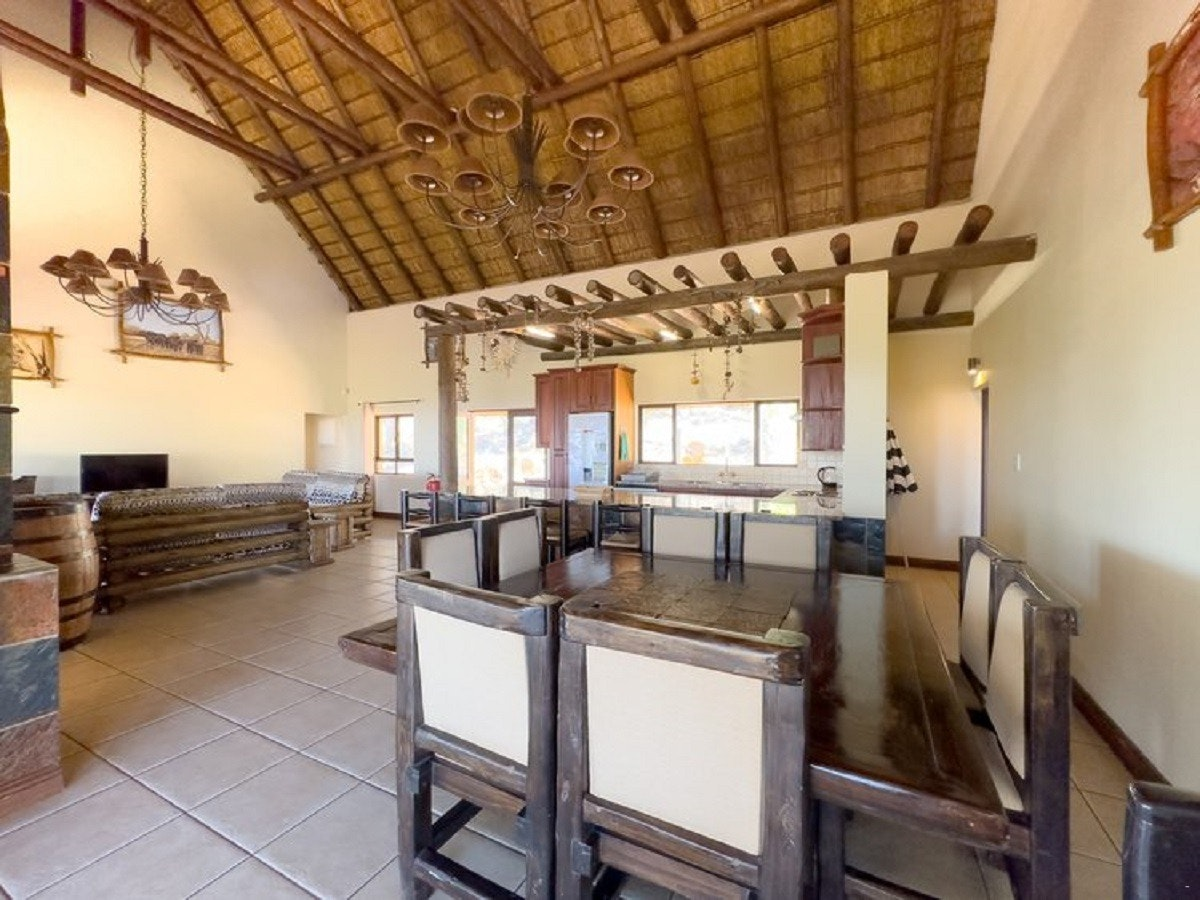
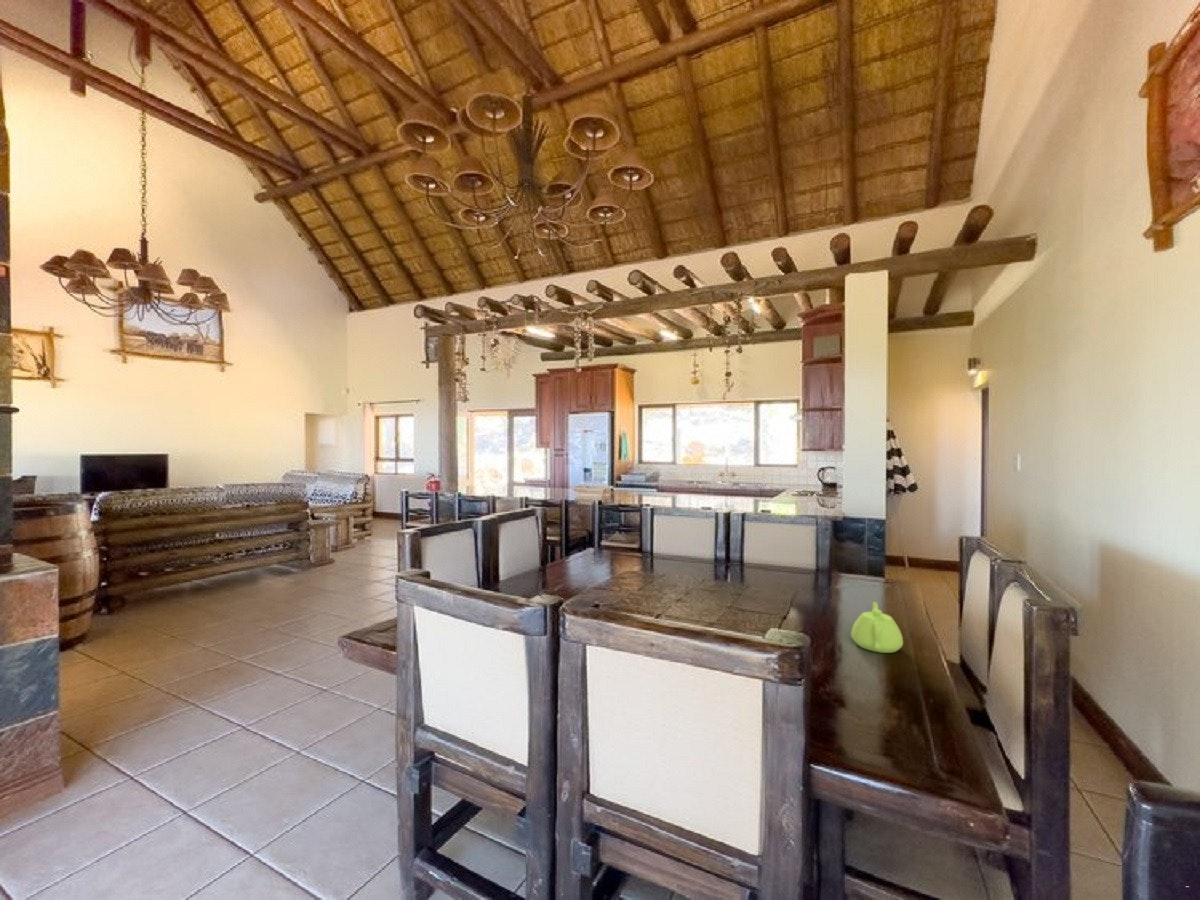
+ teapot [850,601,904,654]
